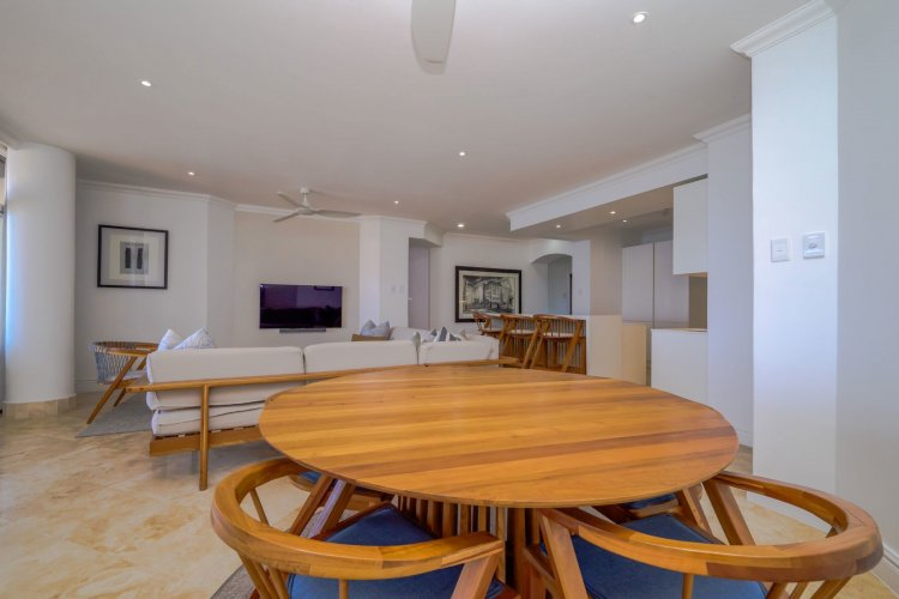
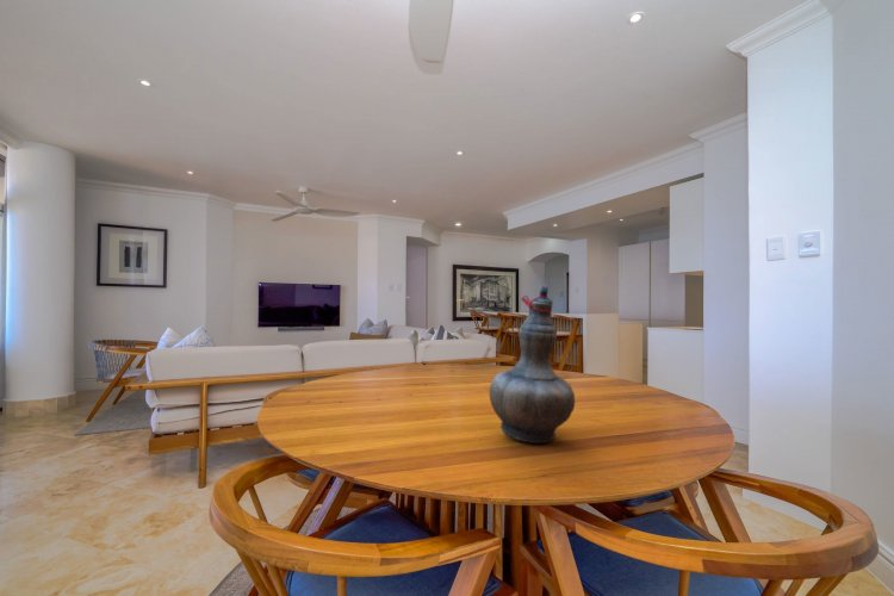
+ decorative vase [489,283,576,445]
